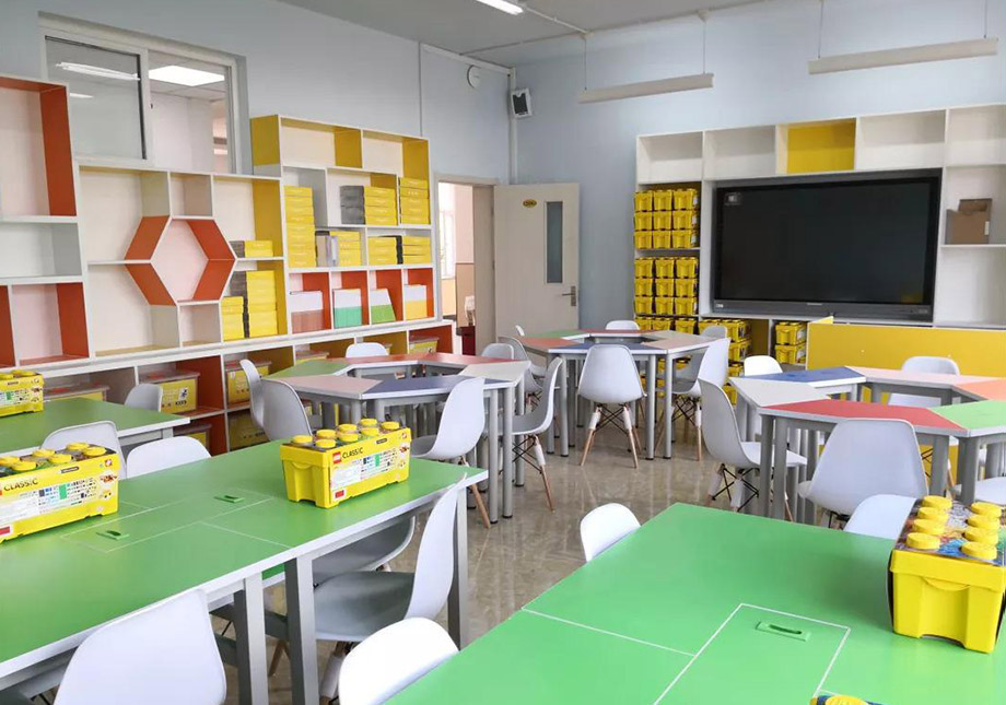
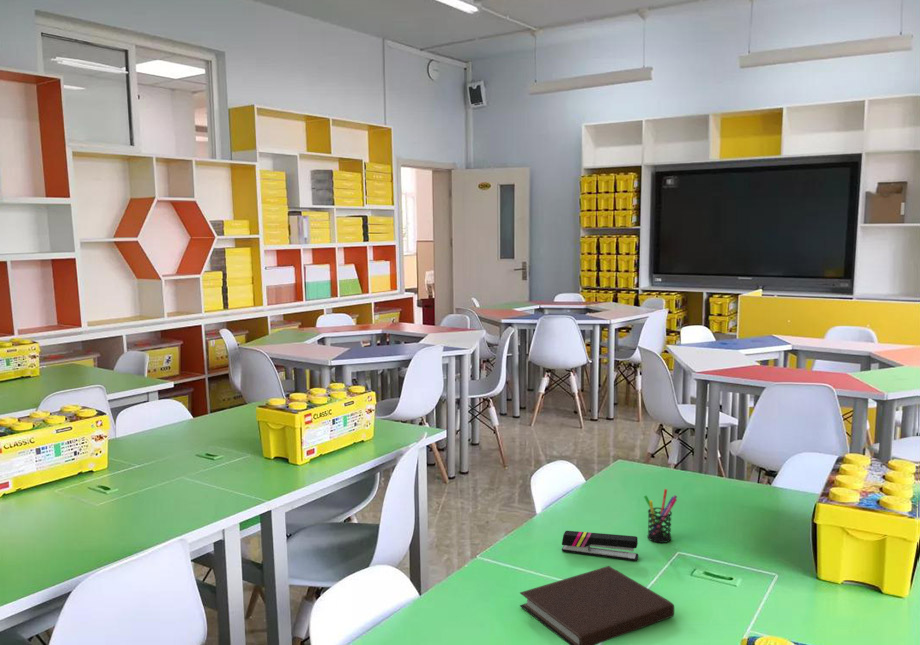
+ pen holder [643,488,678,544]
+ stapler [561,530,639,562]
+ notebook [519,565,675,645]
